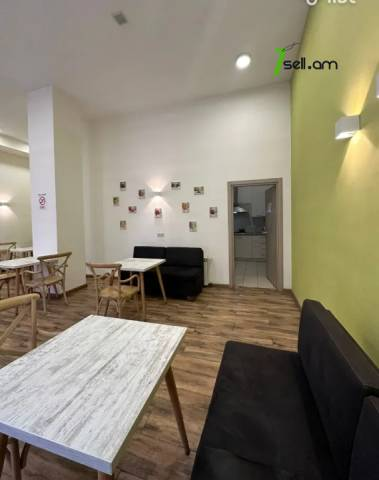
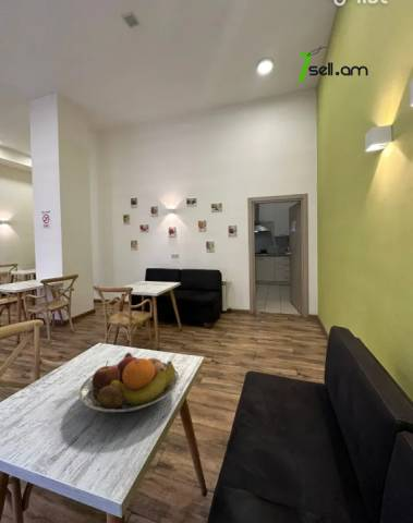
+ fruit bowl [77,352,180,413]
